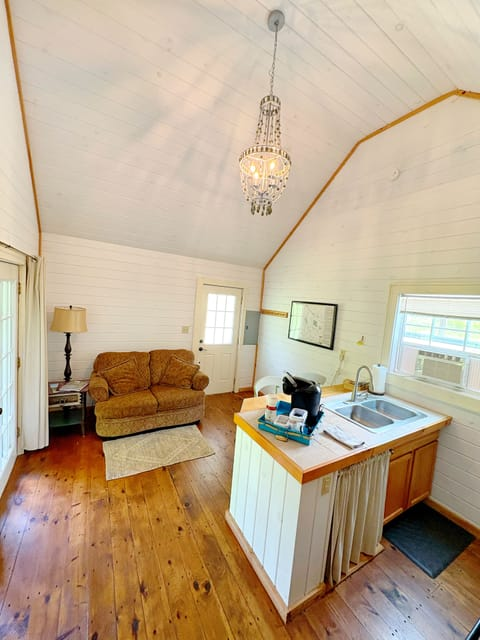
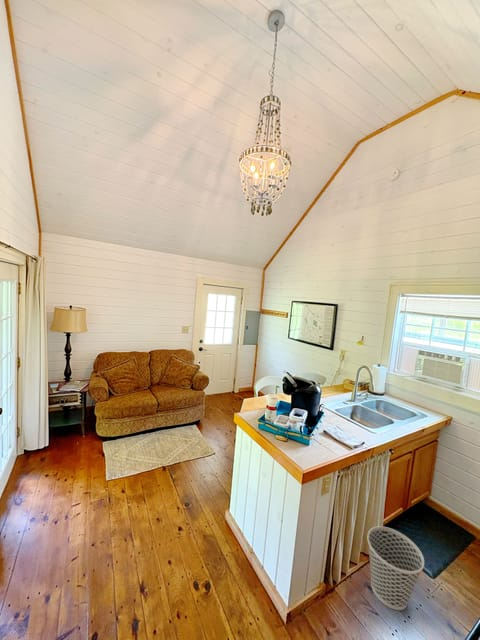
+ wastebasket [366,525,425,611]
